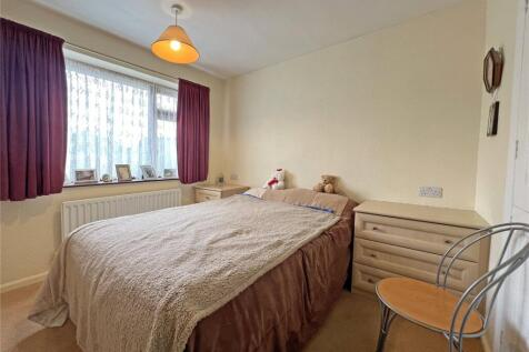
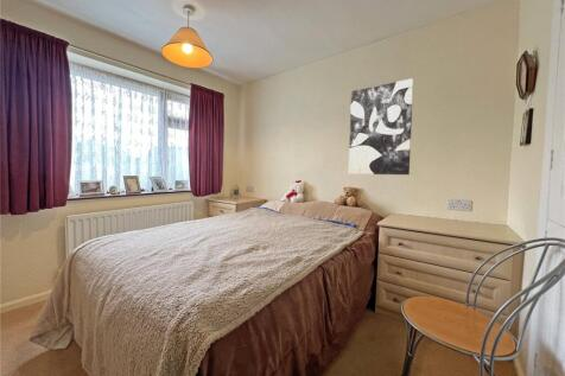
+ wall art [348,77,414,176]
